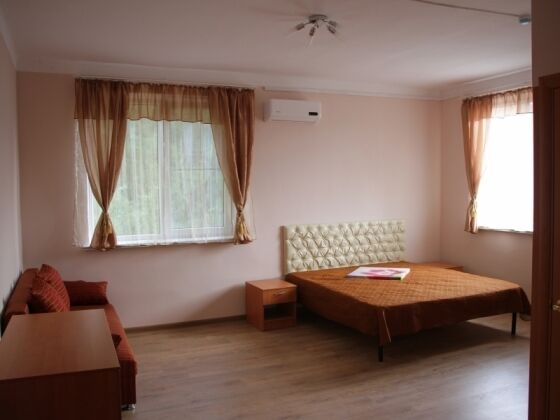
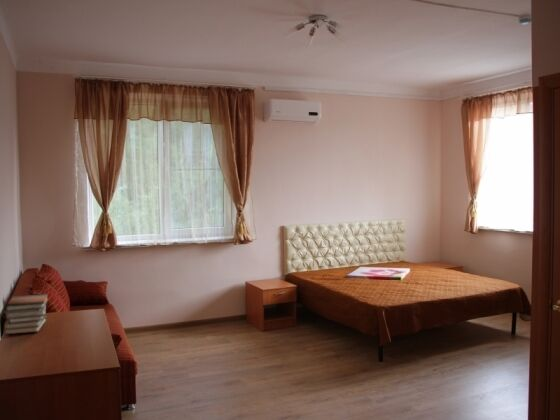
+ book stack [2,293,49,335]
